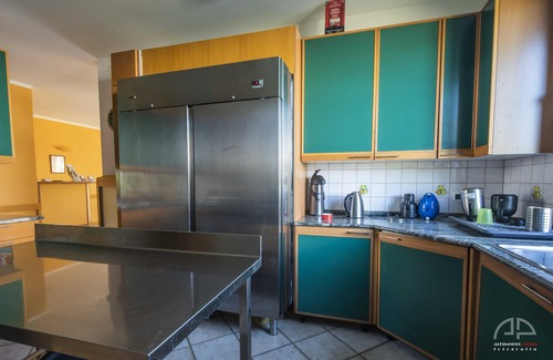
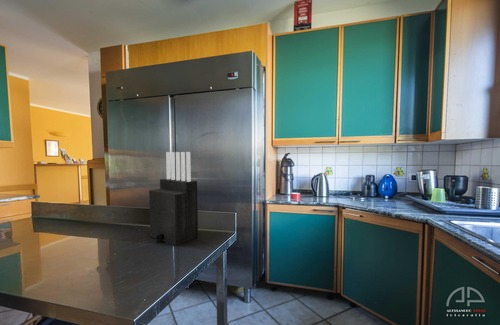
+ knife block [148,151,199,247]
